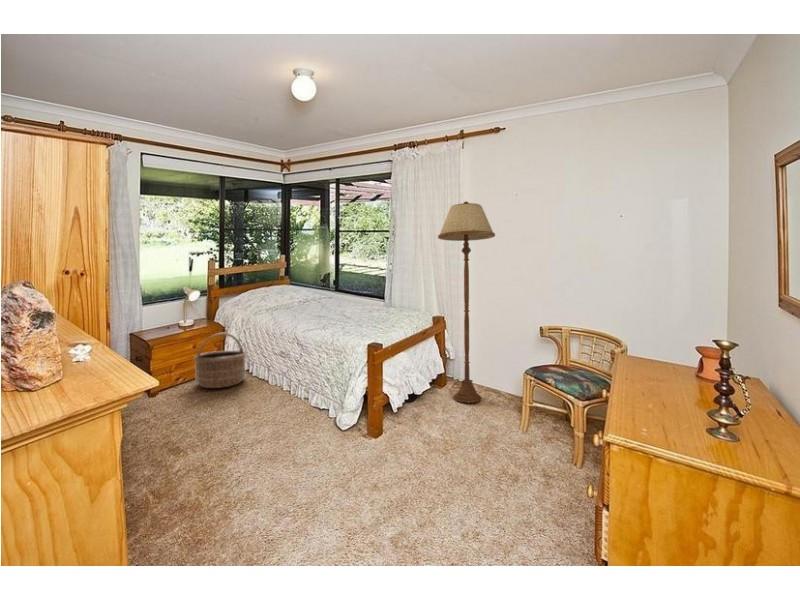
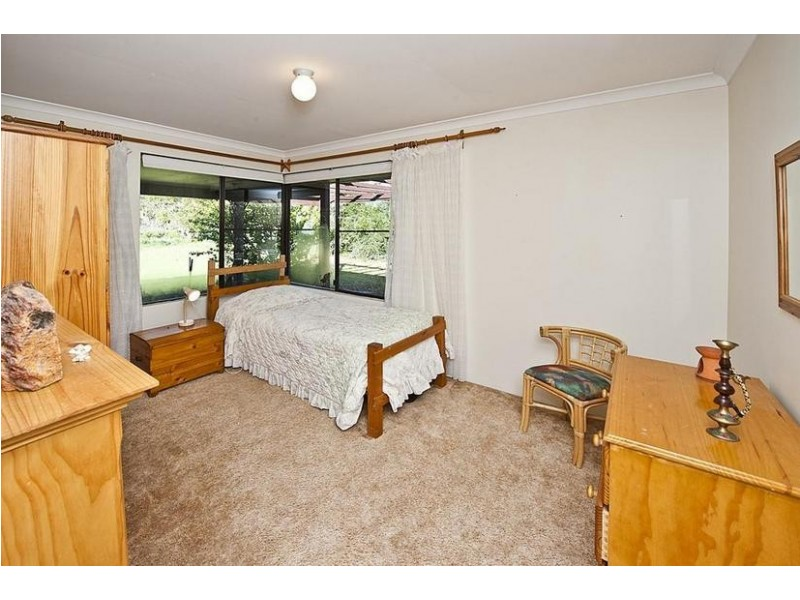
- basket [193,332,247,389]
- floor lamp [437,200,496,404]
